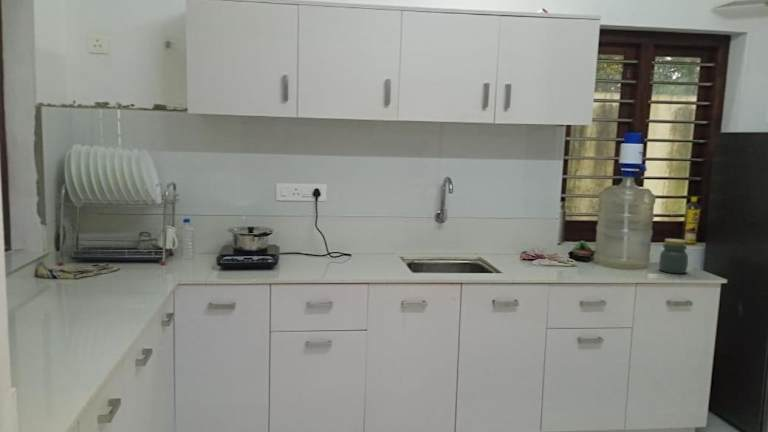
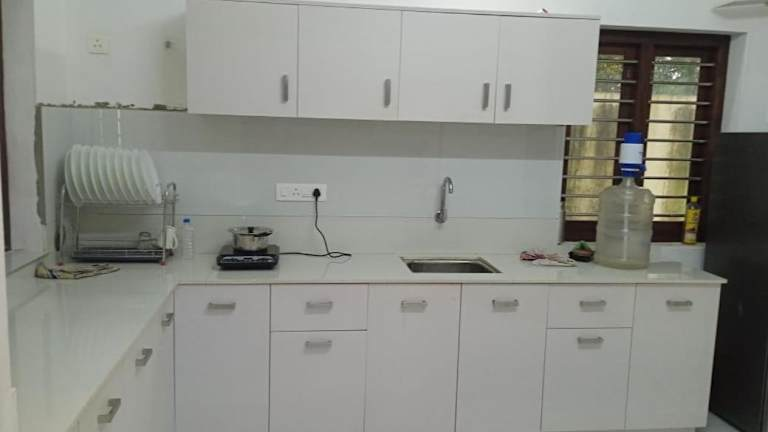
- jar [658,238,689,274]
